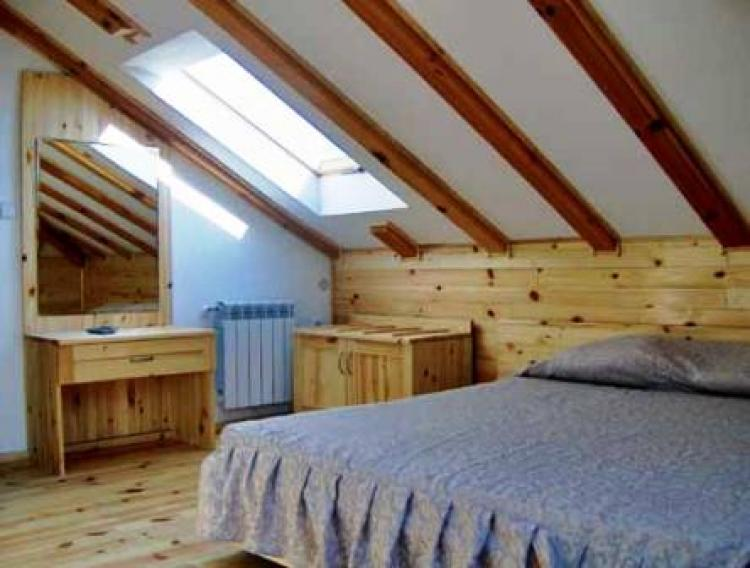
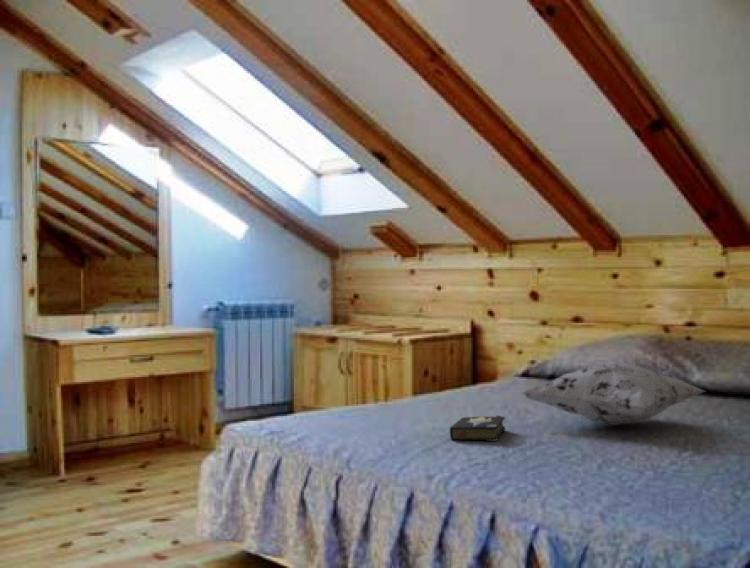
+ decorative pillow [521,360,706,426]
+ hardback book [449,415,506,442]
